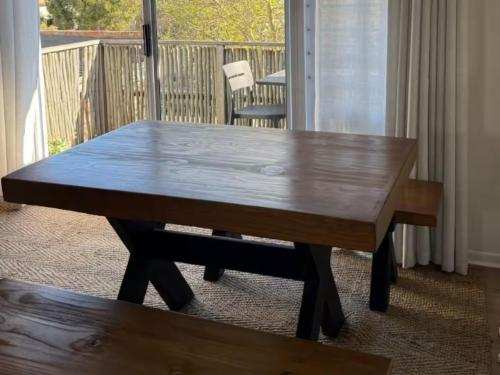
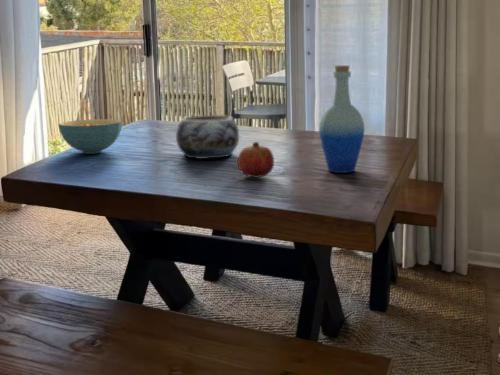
+ bottle [318,64,366,174]
+ cereal bowl [57,118,123,155]
+ decorative bowl [175,114,240,160]
+ fruit [237,141,275,179]
